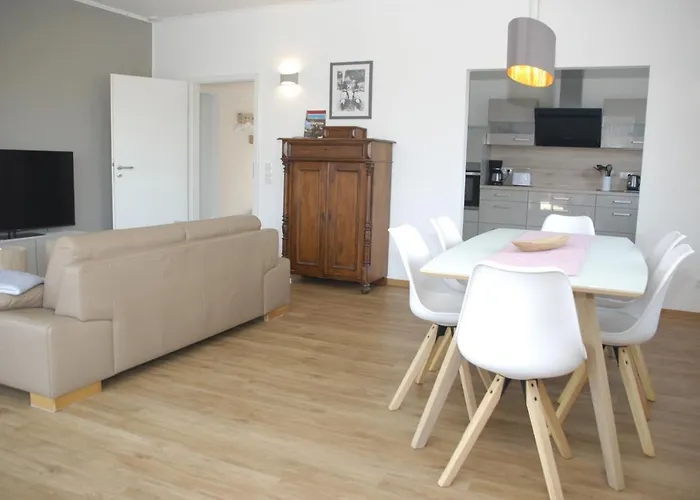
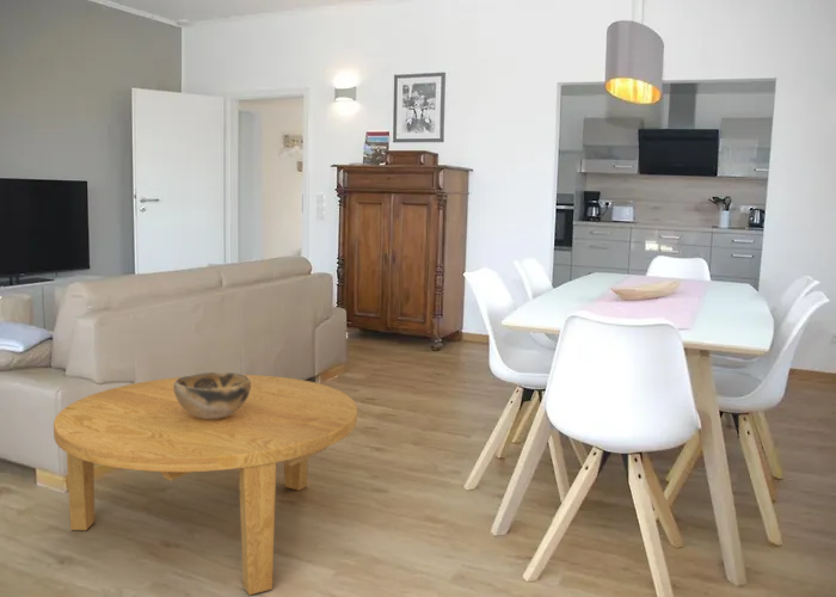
+ coffee table [53,374,358,596]
+ decorative bowl [173,371,251,419]
